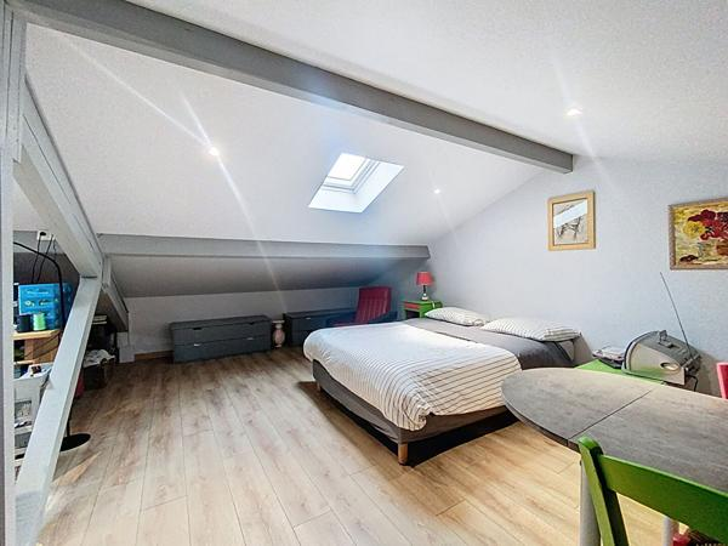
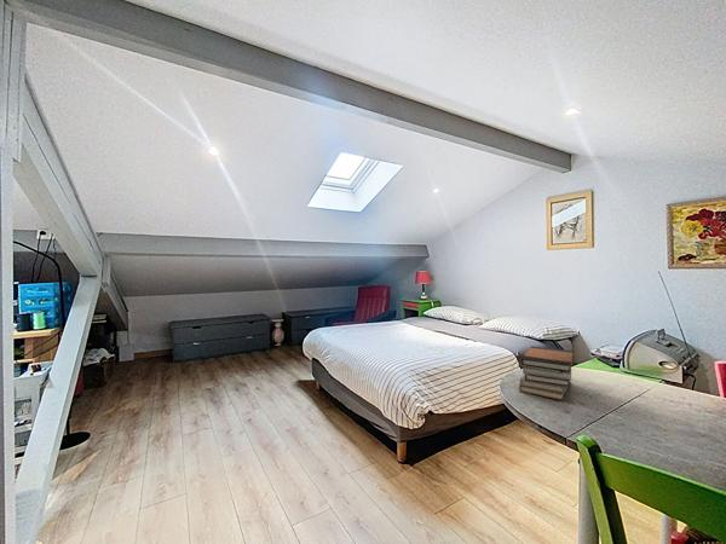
+ book stack [517,345,575,401]
